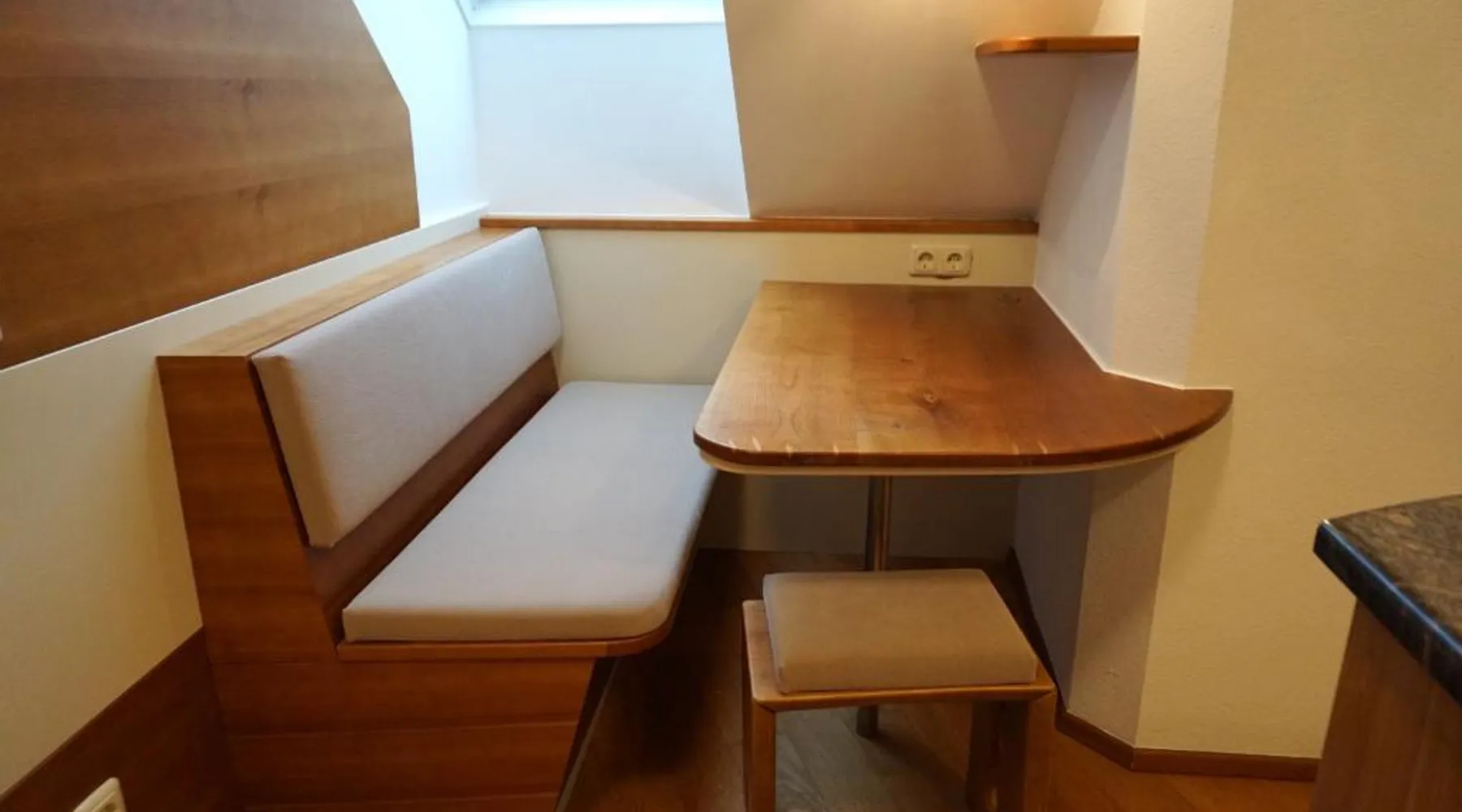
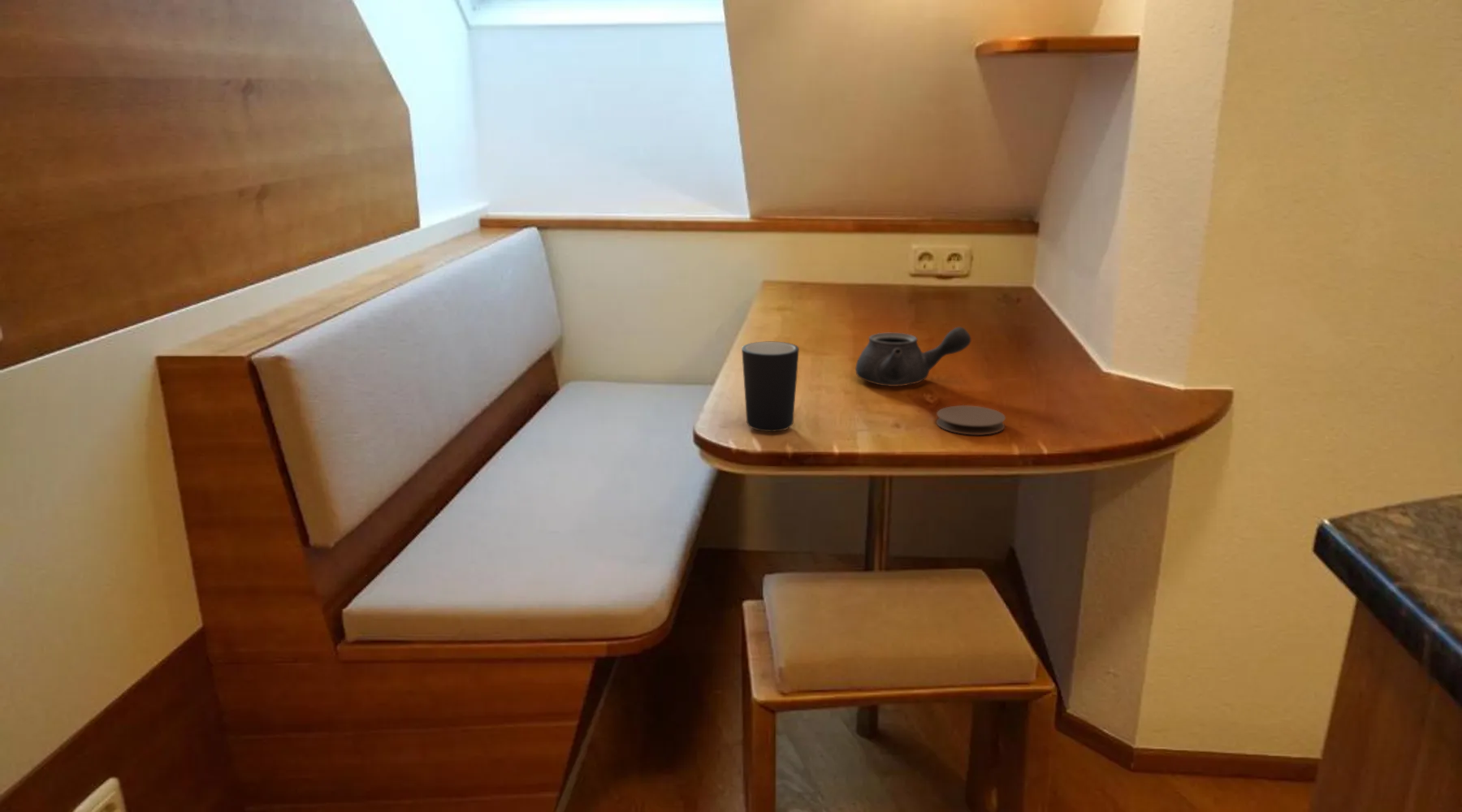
+ coaster [936,404,1006,435]
+ teapot [854,326,971,387]
+ mug [741,341,800,433]
